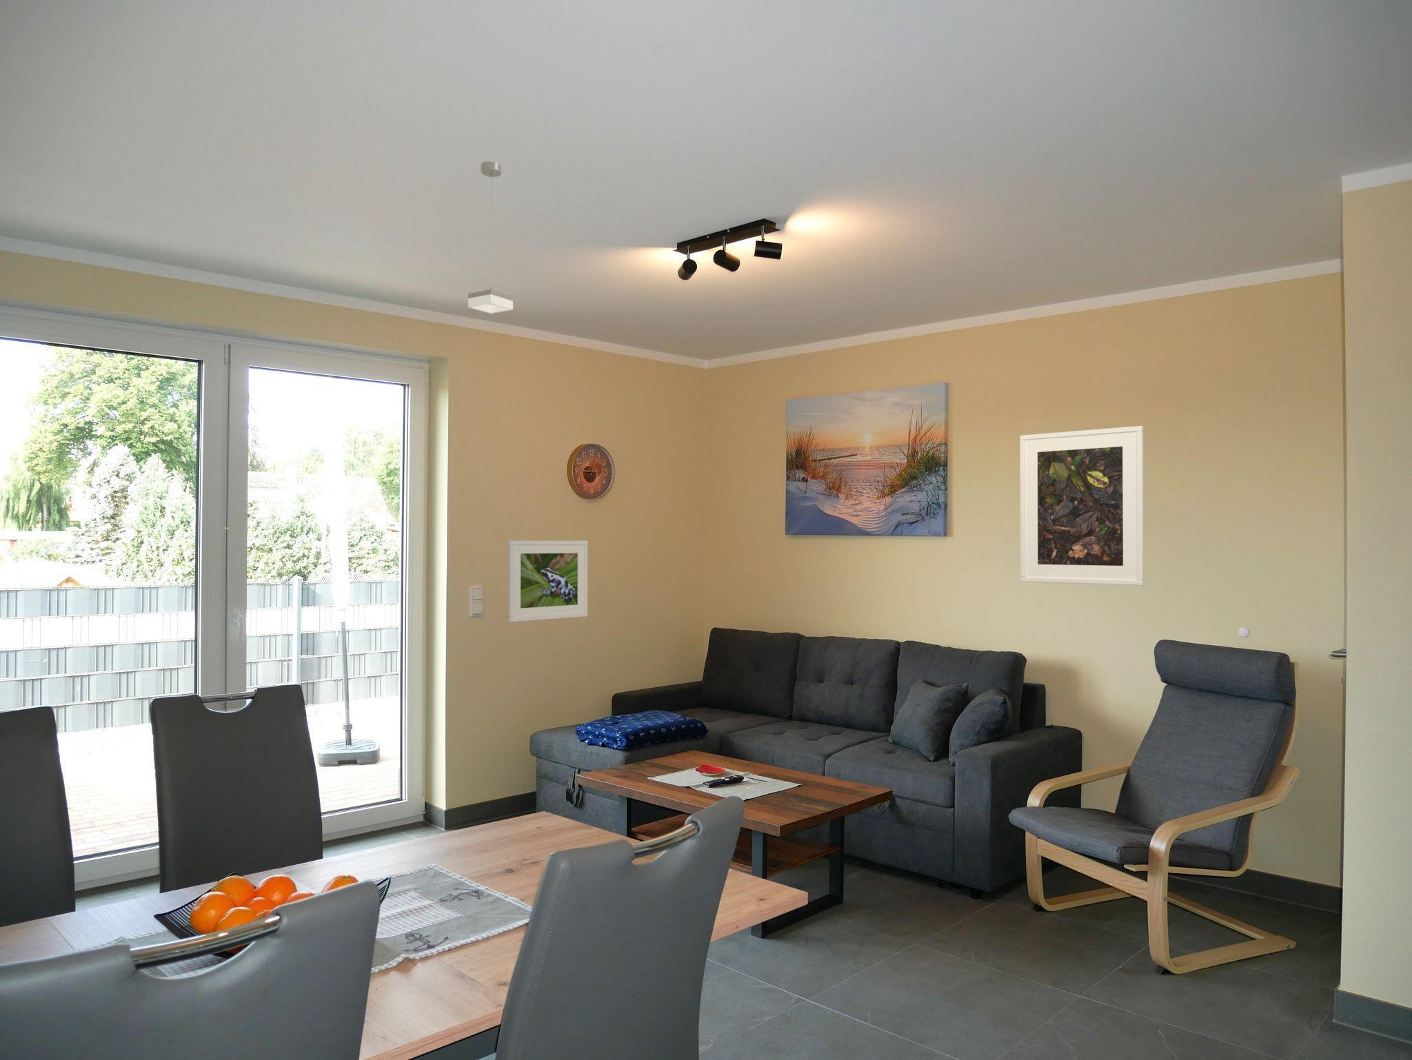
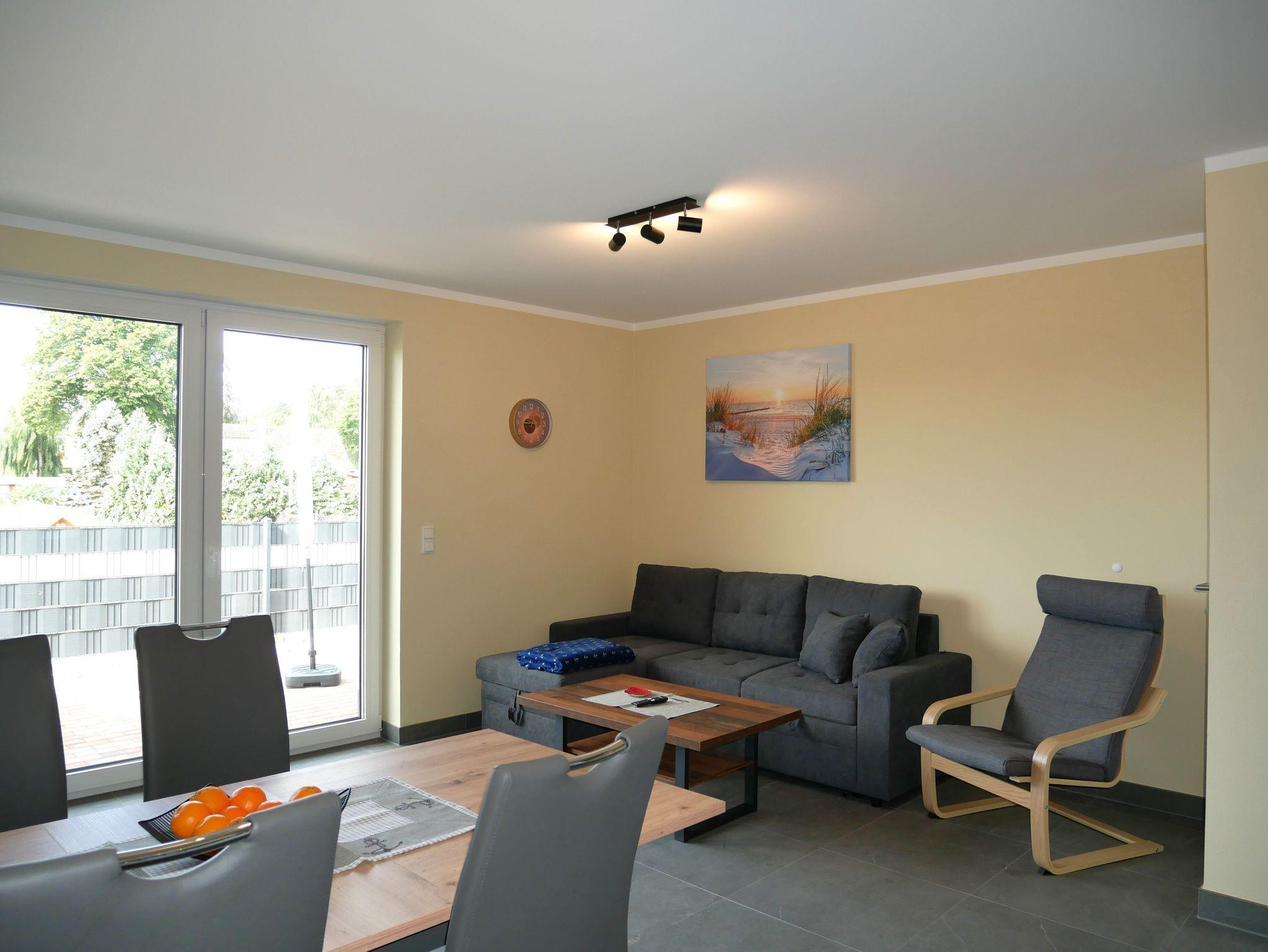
- pendant lamp [468,160,513,314]
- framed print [1020,425,1145,587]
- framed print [508,540,588,622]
